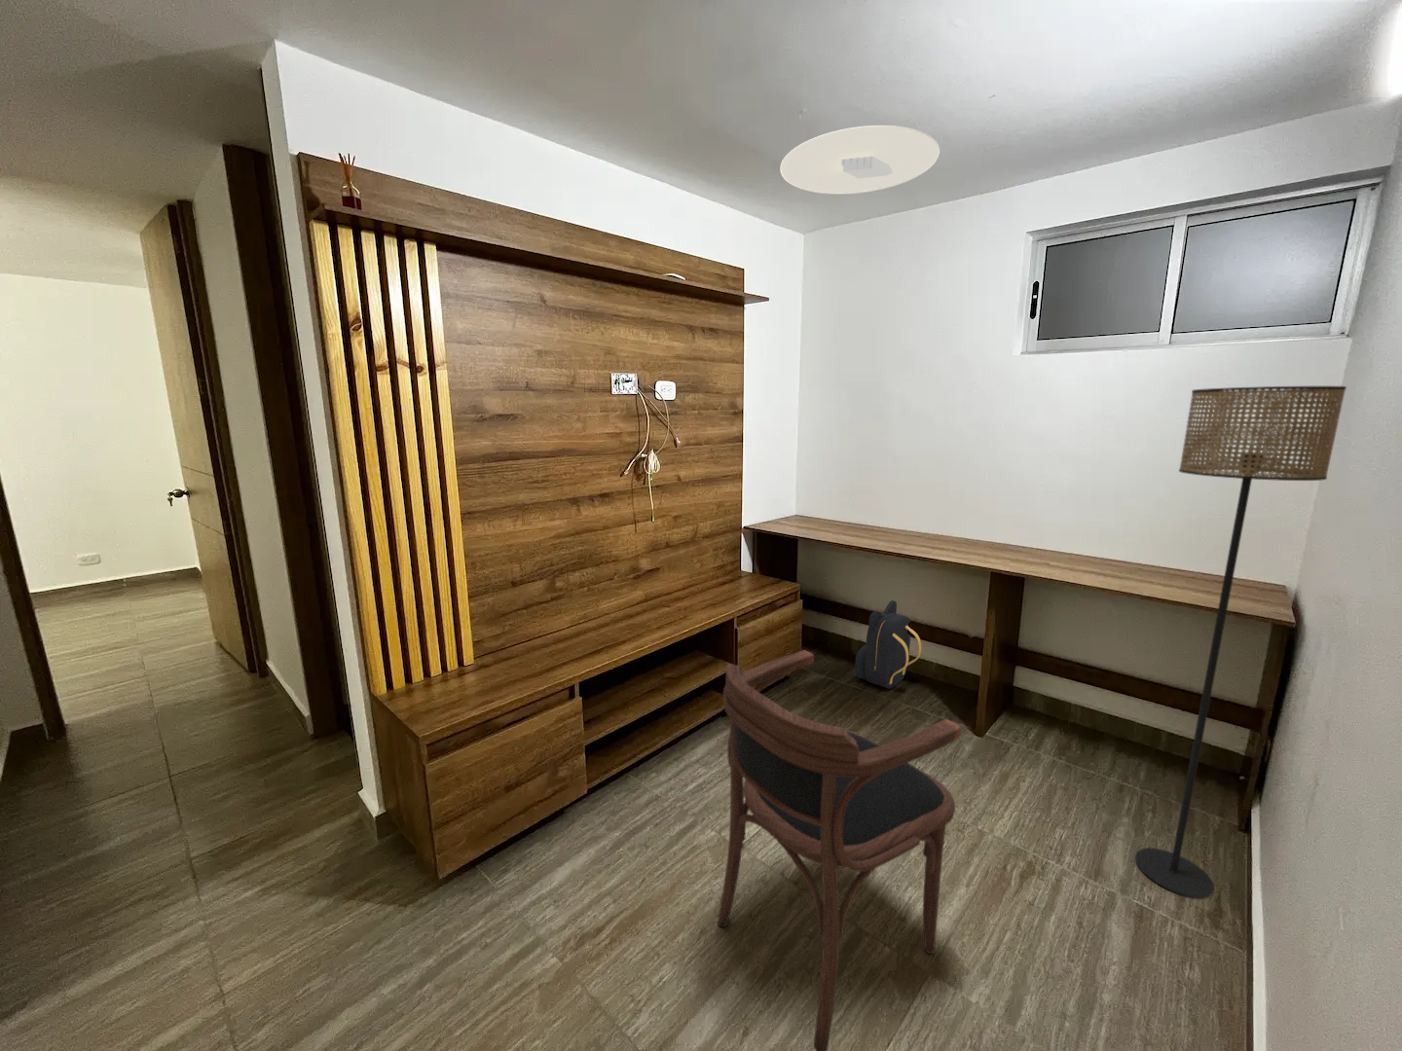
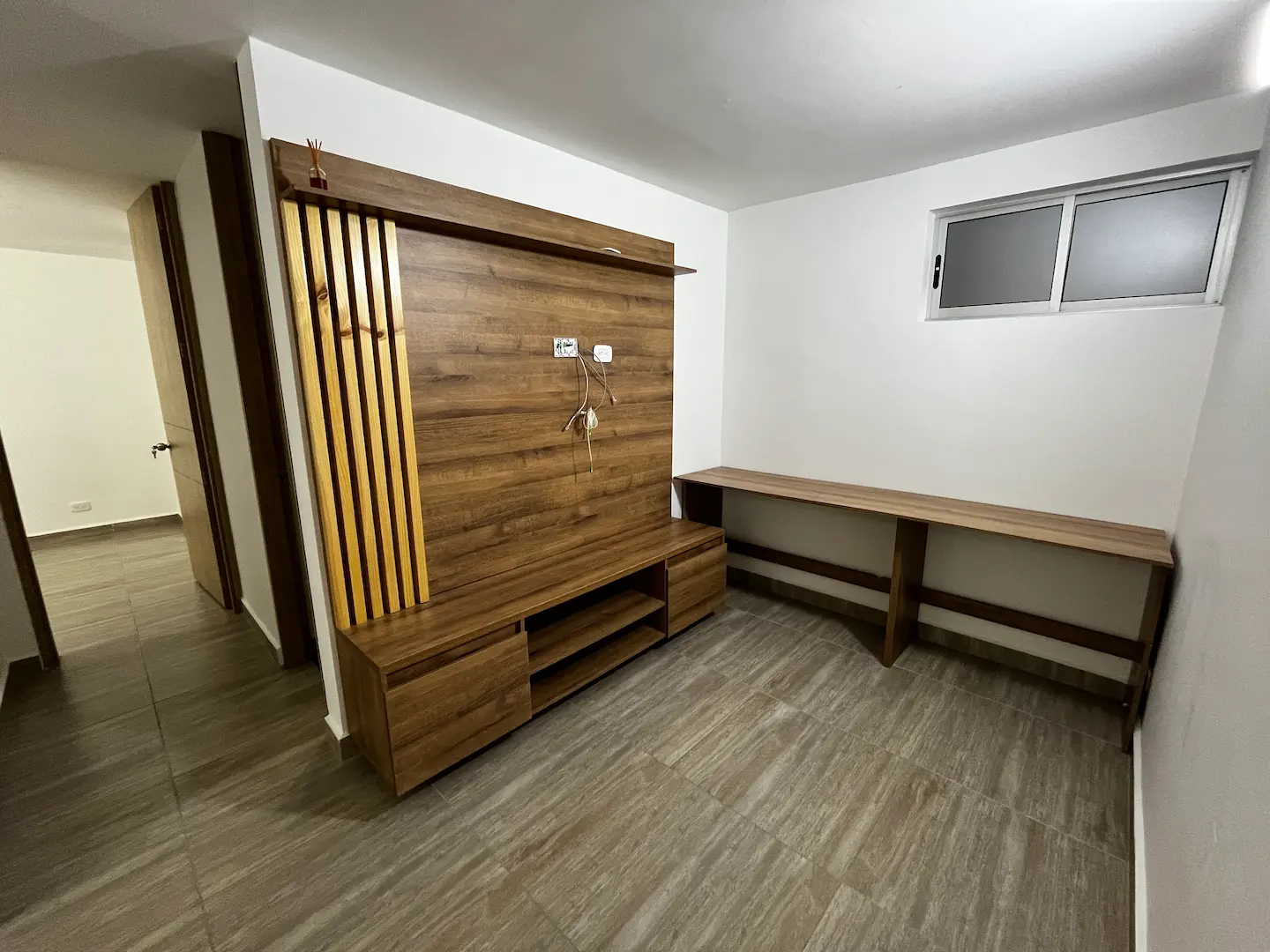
- backpack [853,599,922,690]
- floor lamp [1134,385,1348,899]
- ceiling light [779,125,941,195]
- armchair [716,649,962,1051]
